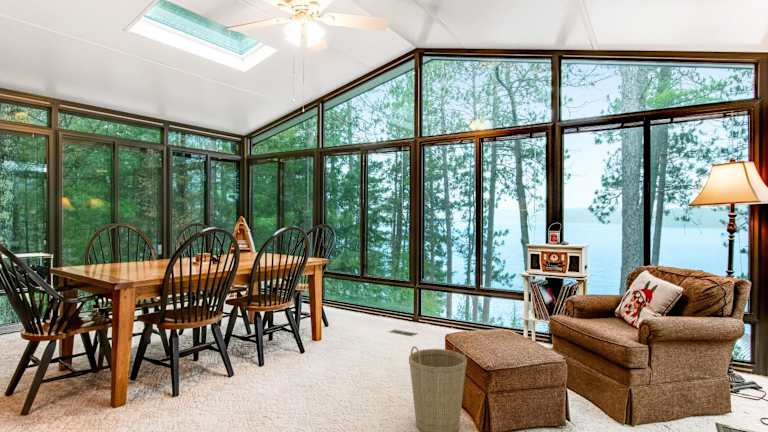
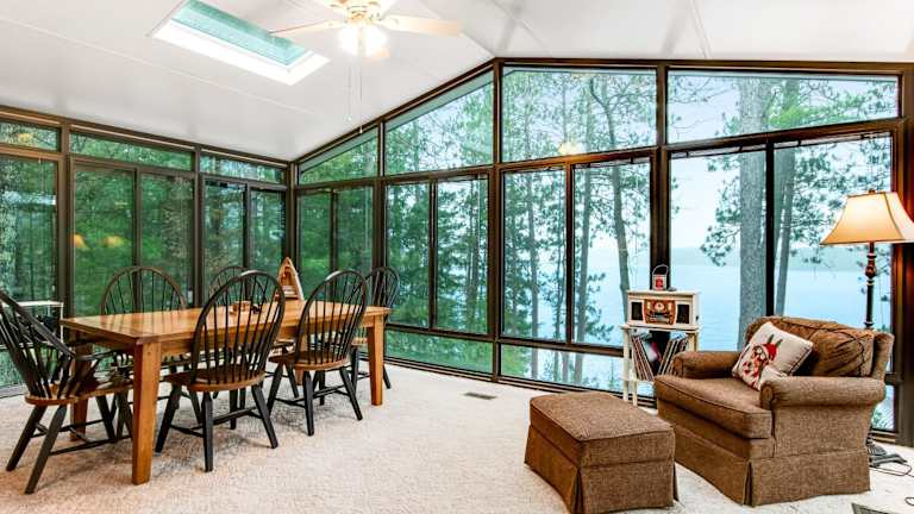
- basket [408,342,468,432]
